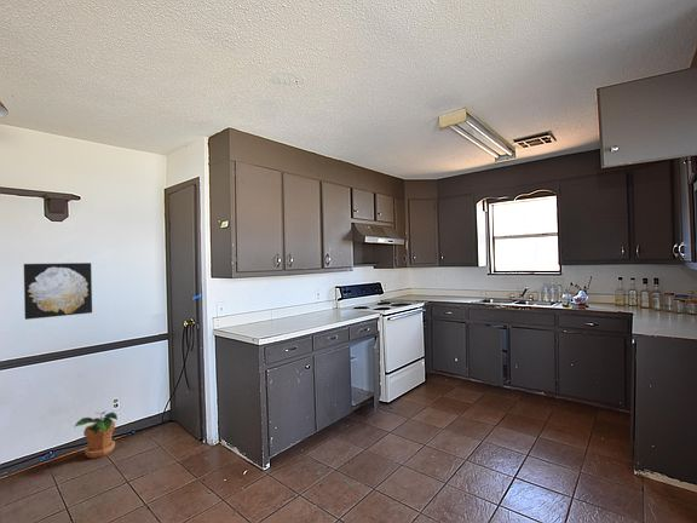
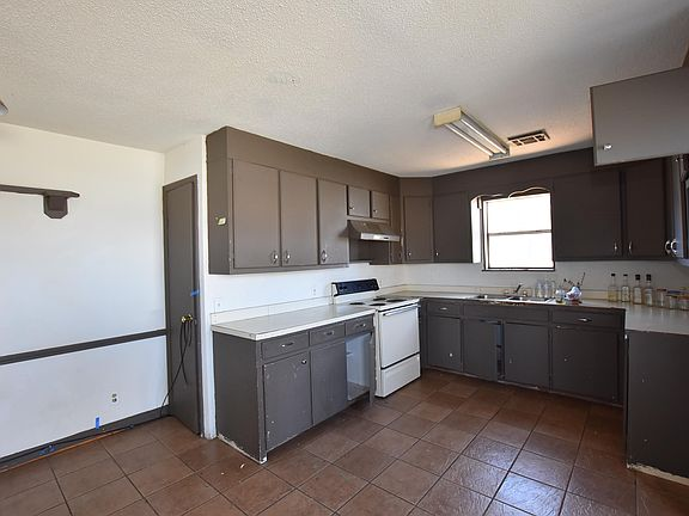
- wall art [23,262,93,321]
- potted plant [73,410,119,459]
